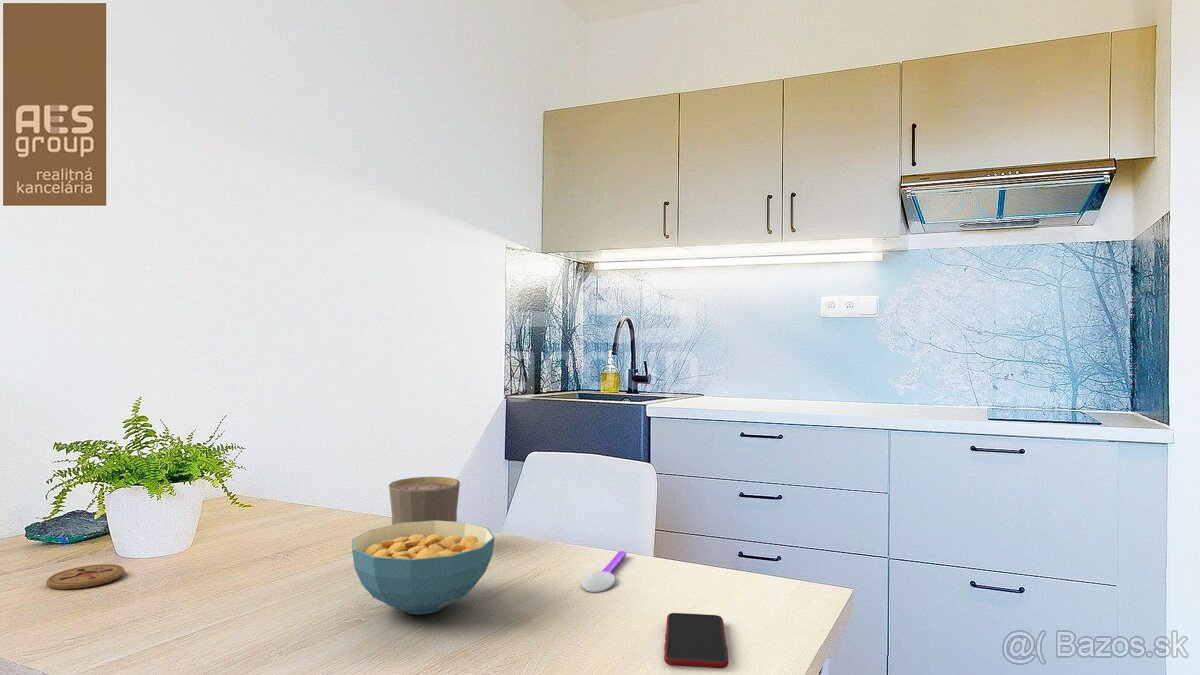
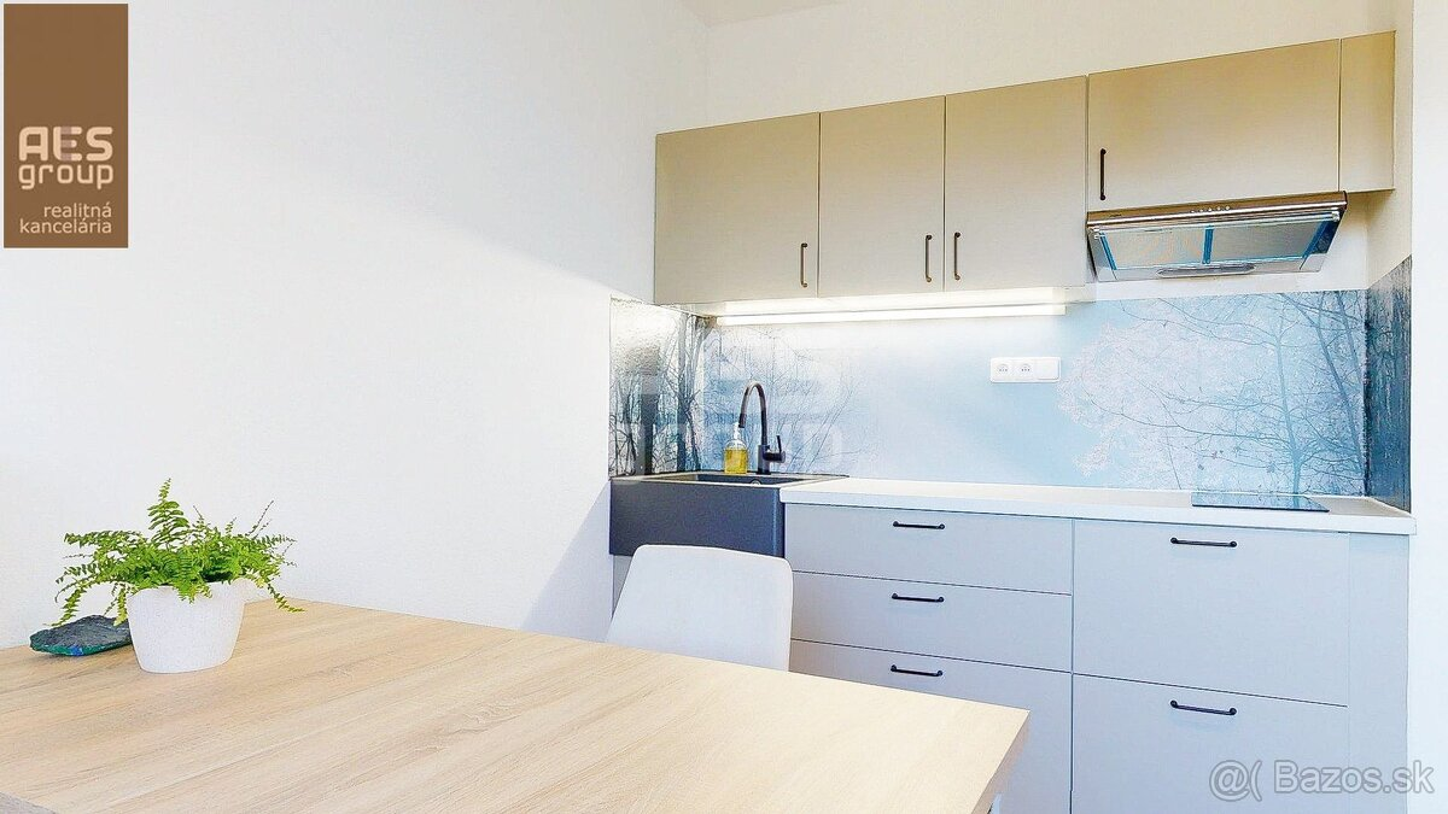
- smartphone [663,612,730,670]
- spoon [581,550,627,593]
- cup [388,476,461,525]
- coaster [46,563,125,590]
- cereal bowl [351,520,496,615]
